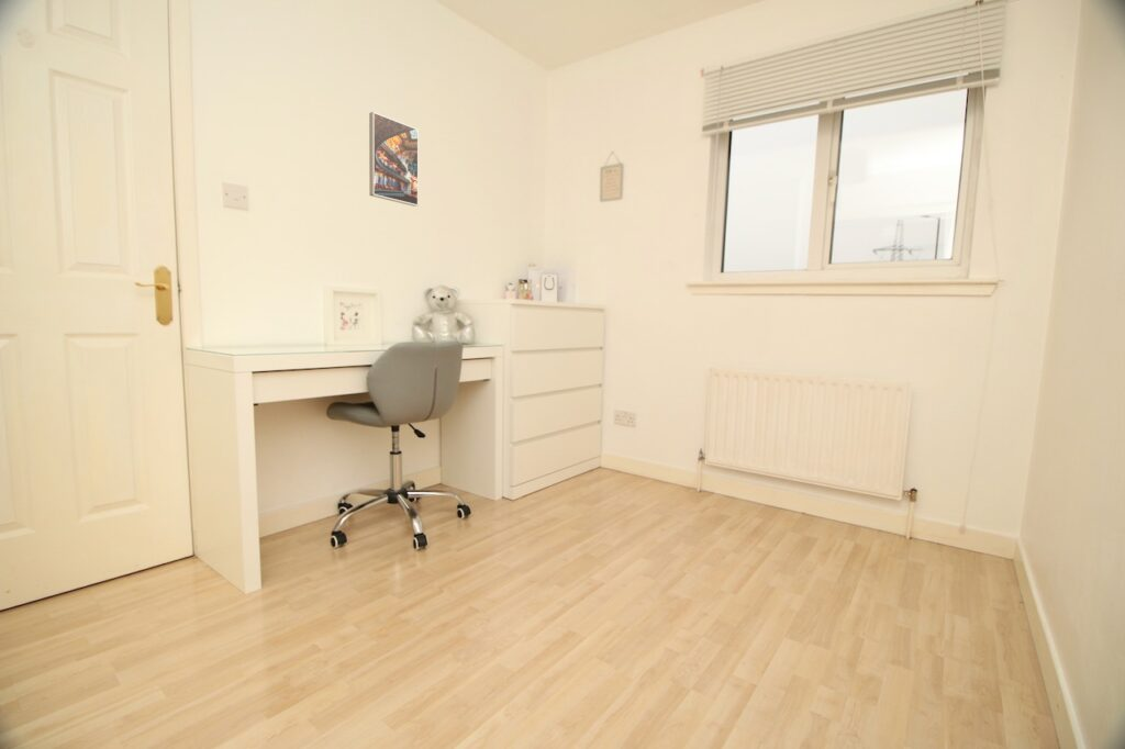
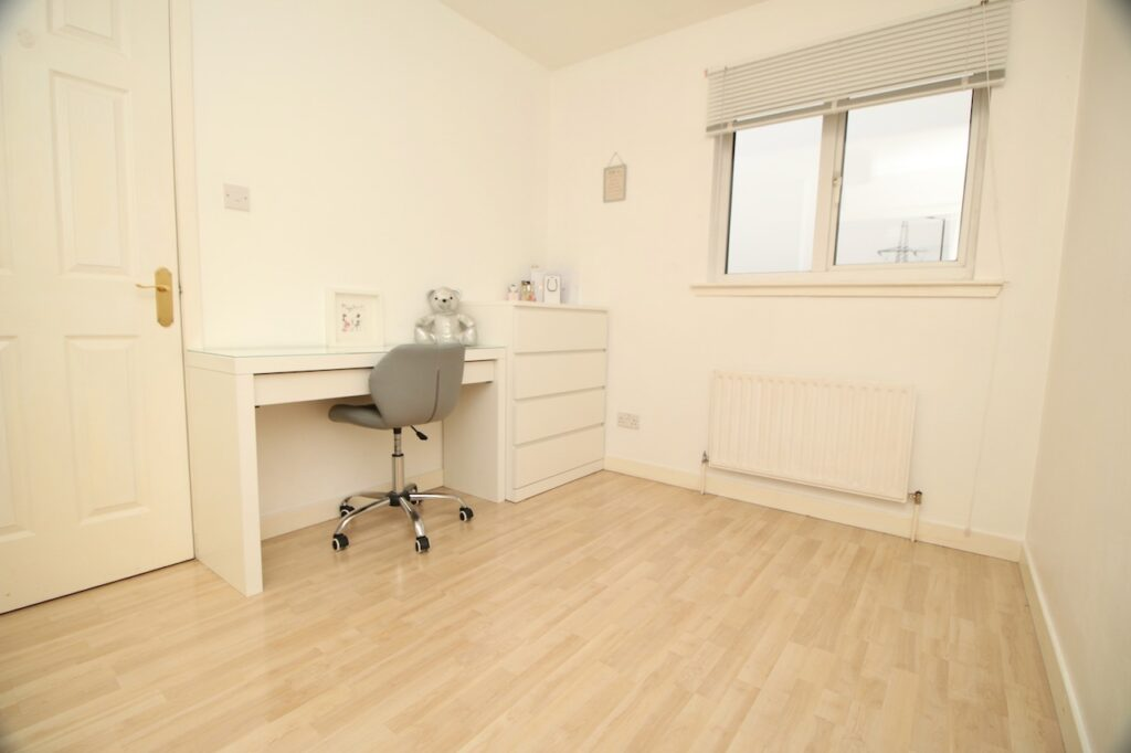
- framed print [368,111,420,208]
